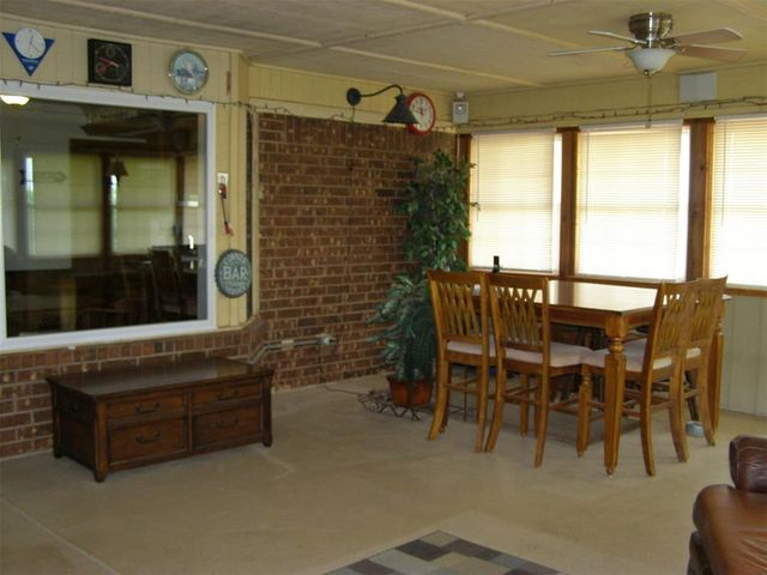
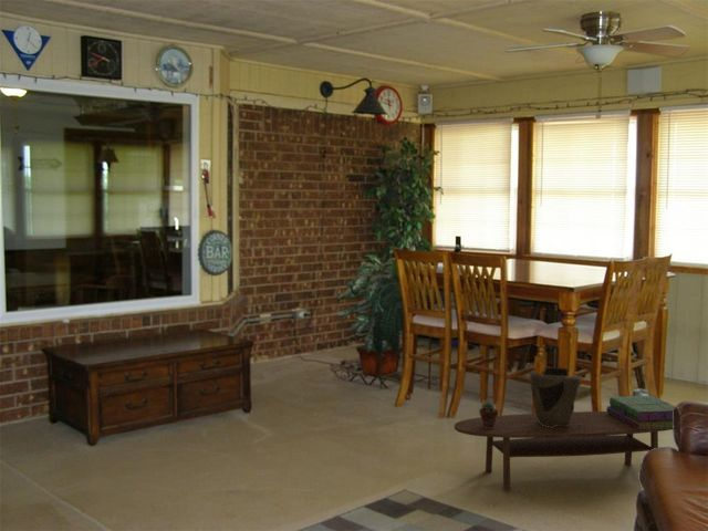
+ decorative bowl [527,366,584,428]
+ coffee table [454,410,675,491]
+ stack of books [605,395,677,430]
+ potted succulent [478,402,499,428]
